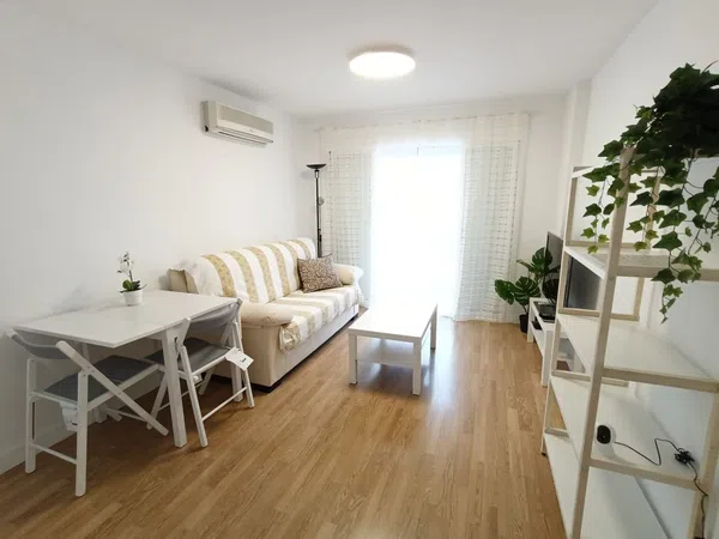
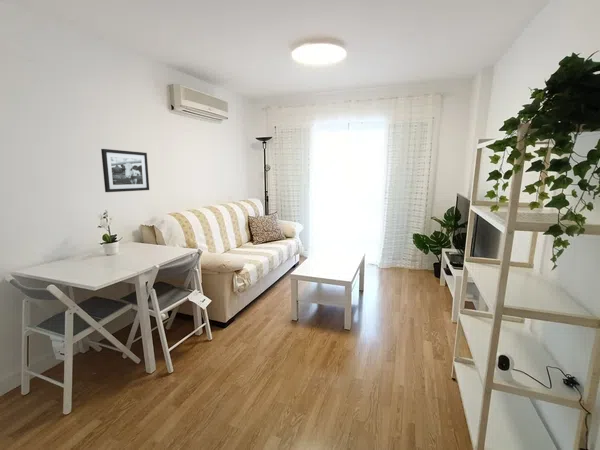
+ picture frame [100,148,150,193]
